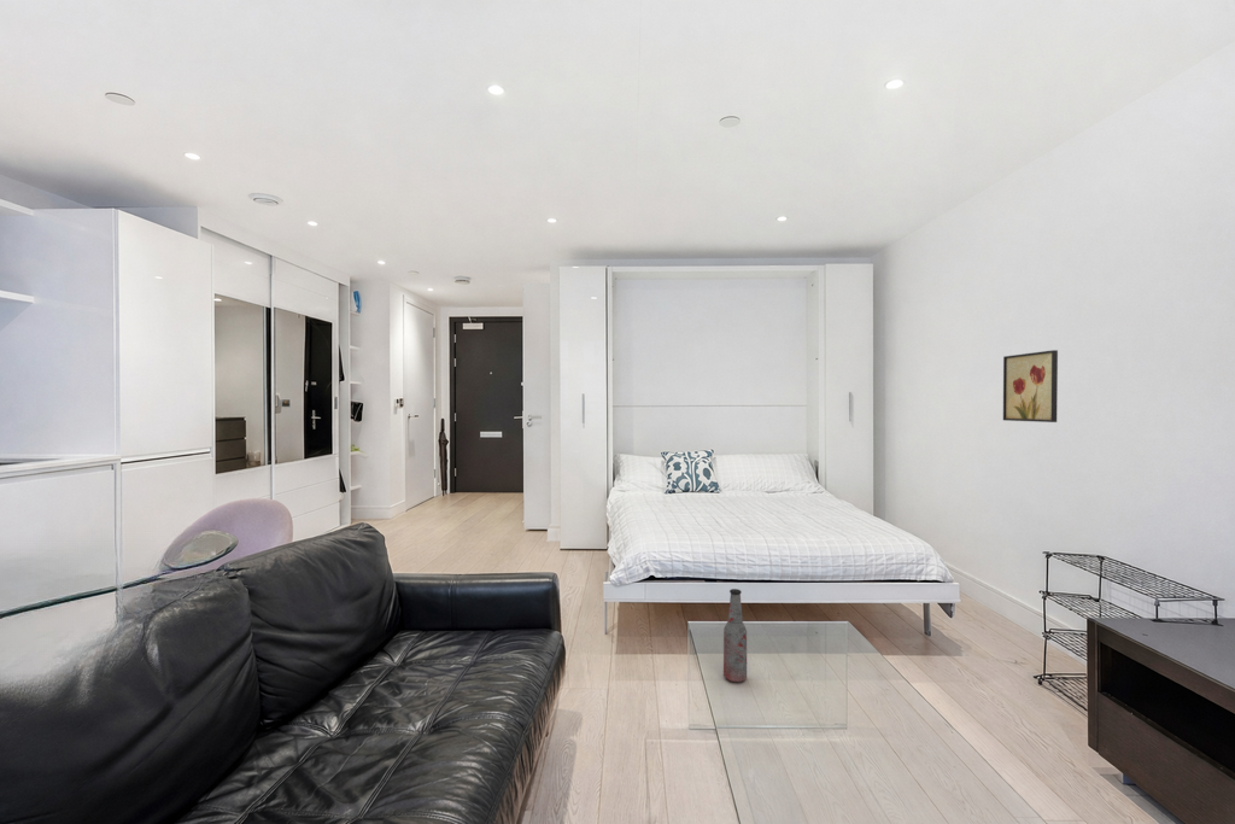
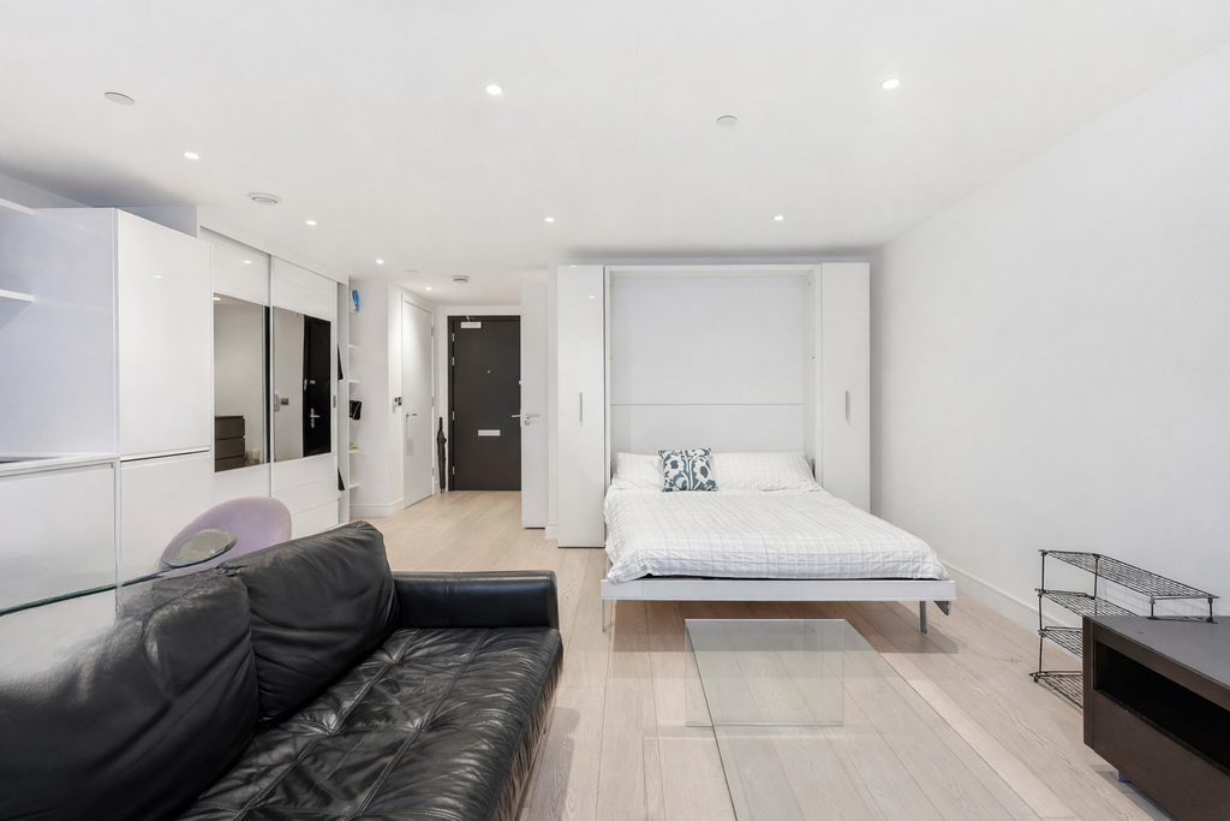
- wall art [1002,349,1059,423]
- bottle [722,588,748,683]
